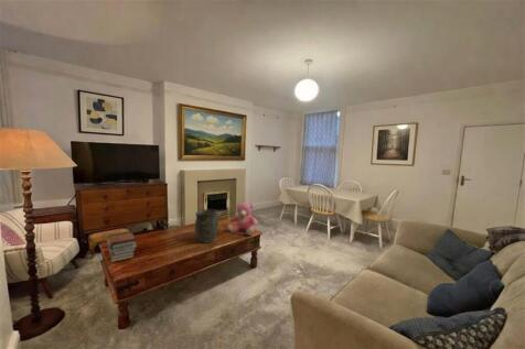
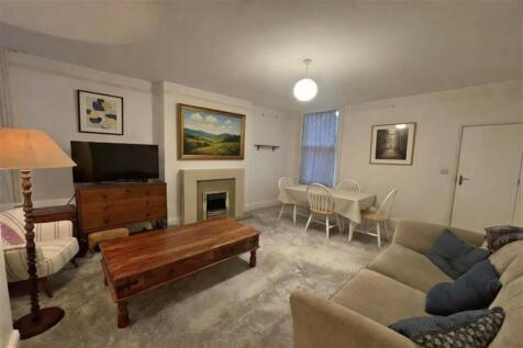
- book stack [106,230,138,263]
- teddy bear [226,201,258,237]
- vase [194,208,219,243]
